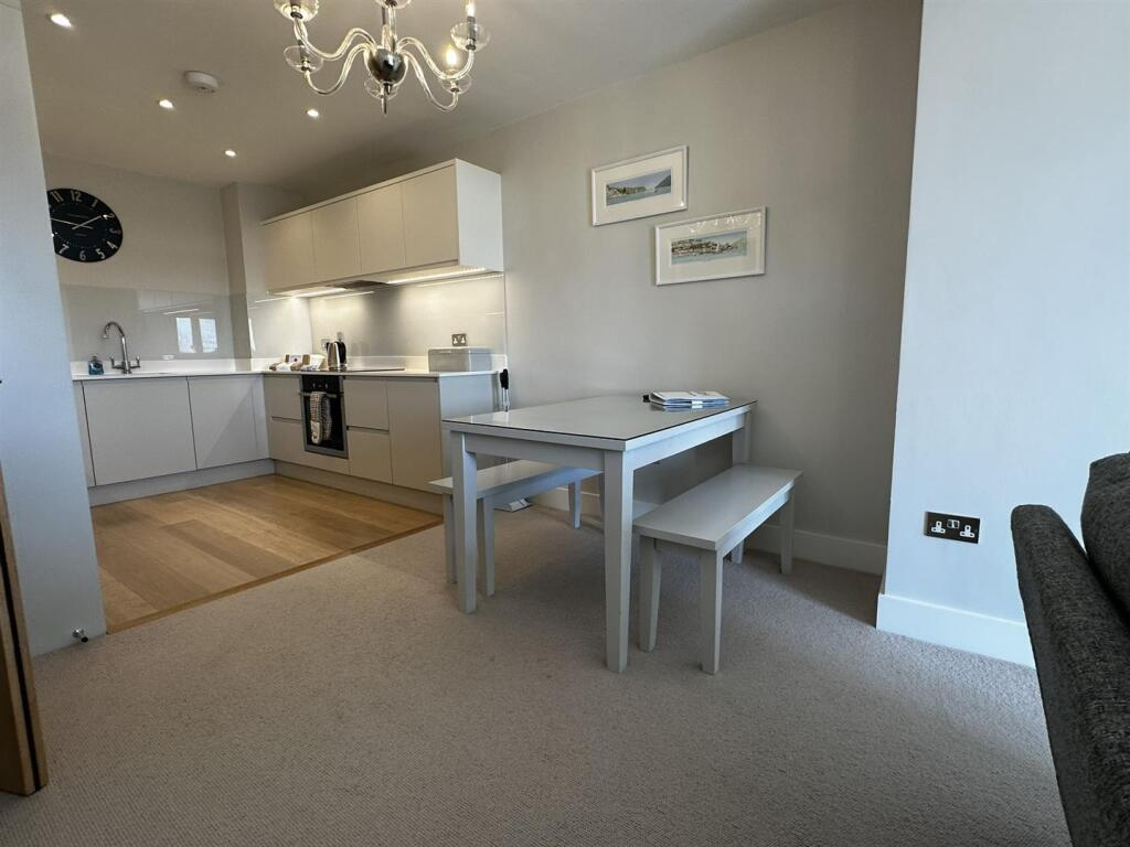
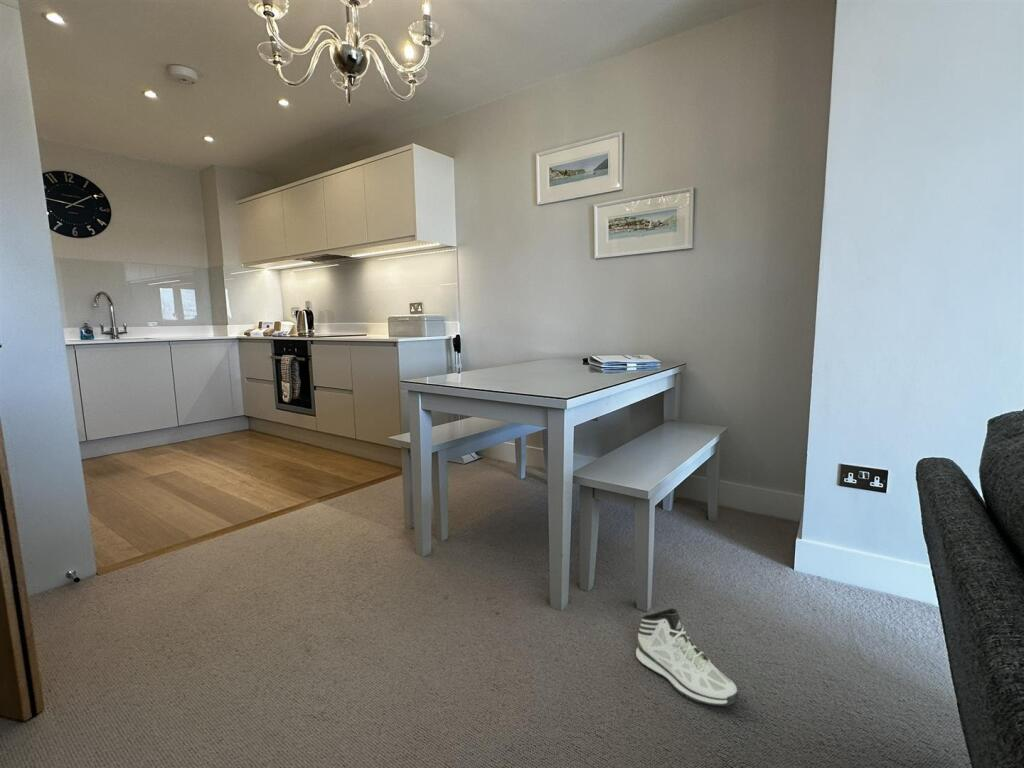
+ sneaker [635,607,740,707]
